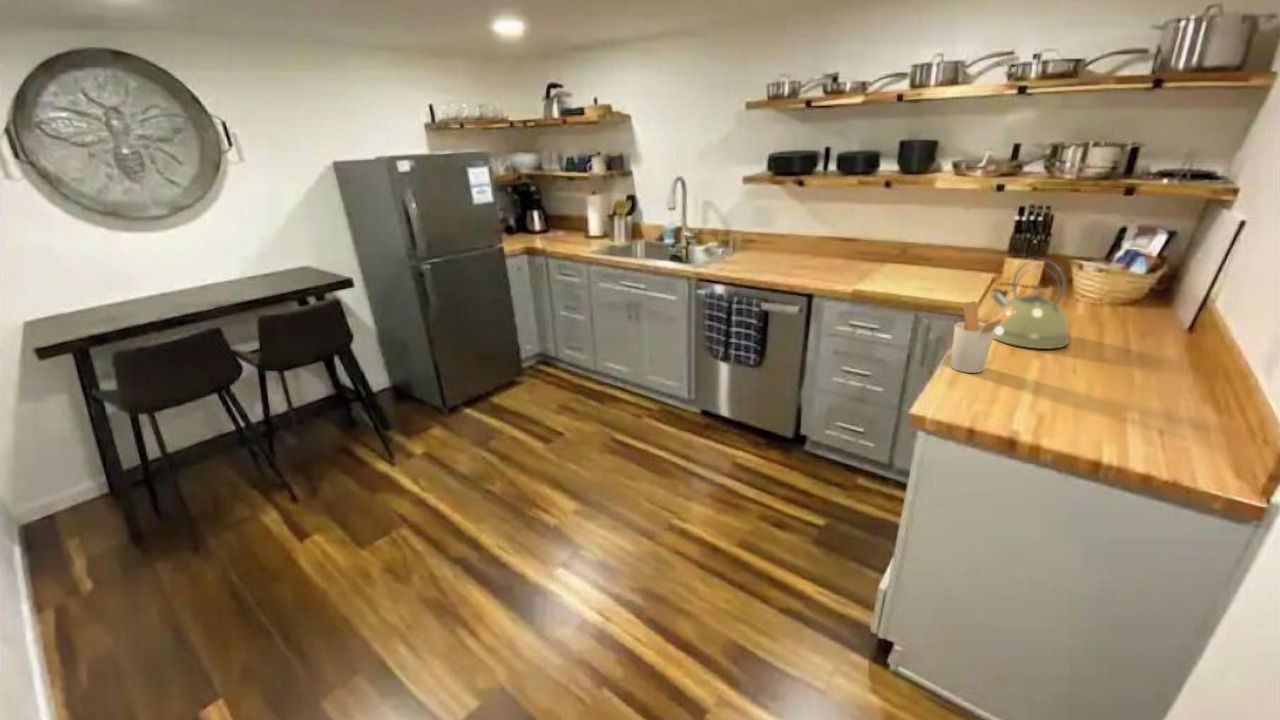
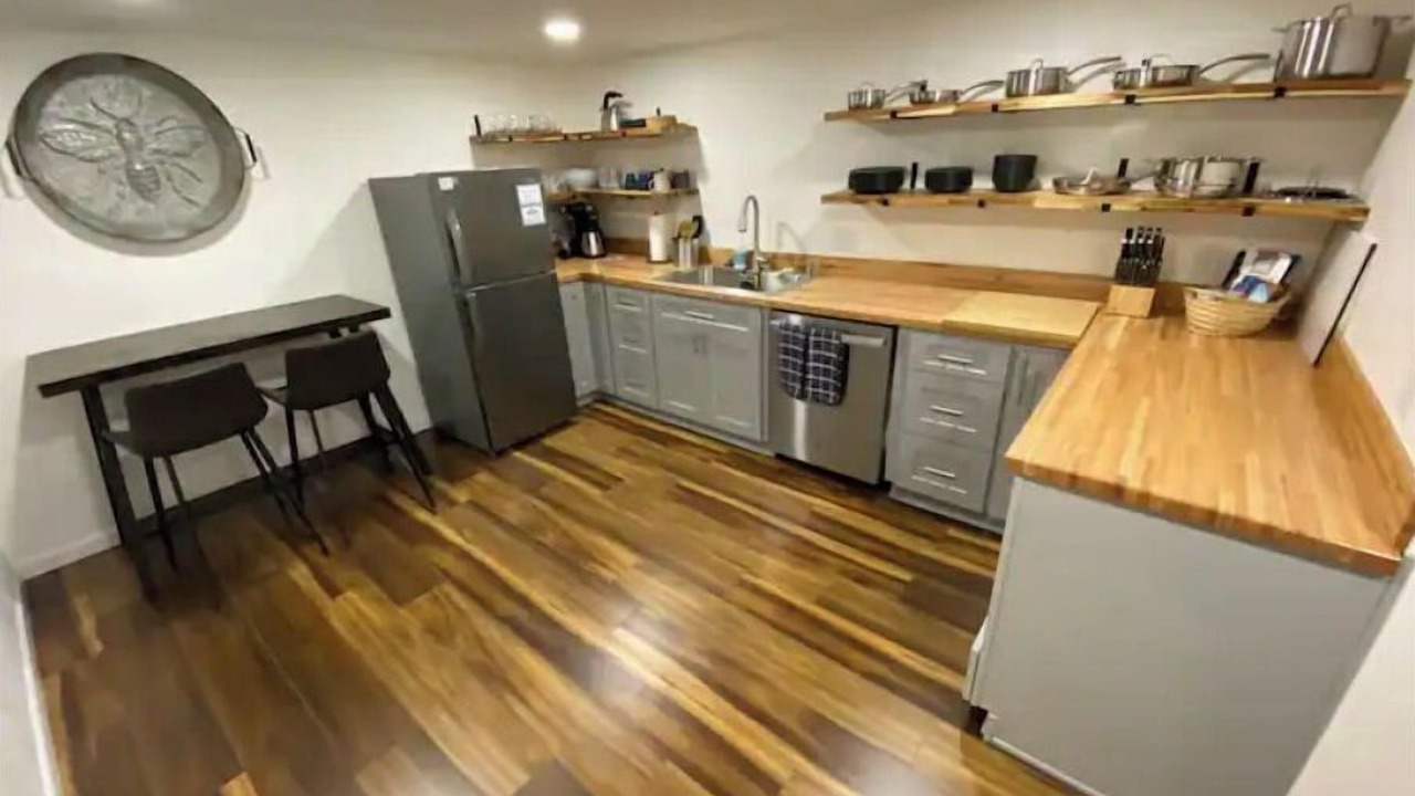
- utensil holder [950,300,1017,374]
- kettle [990,258,1070,350]
